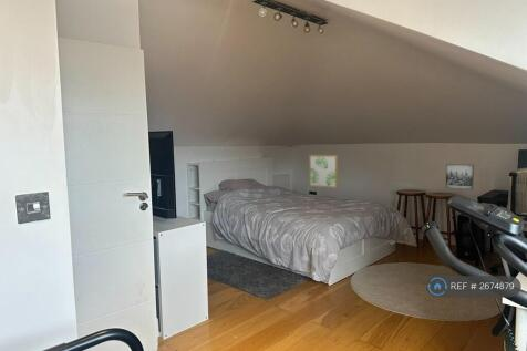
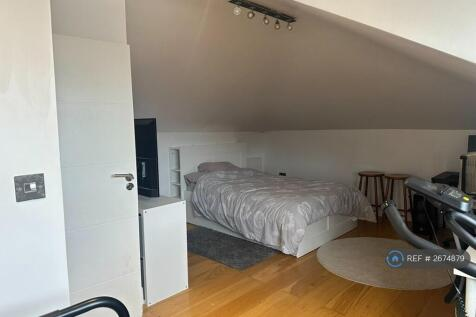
- wall art [308,154,339,189]
- wall art [445,163,475,190]
